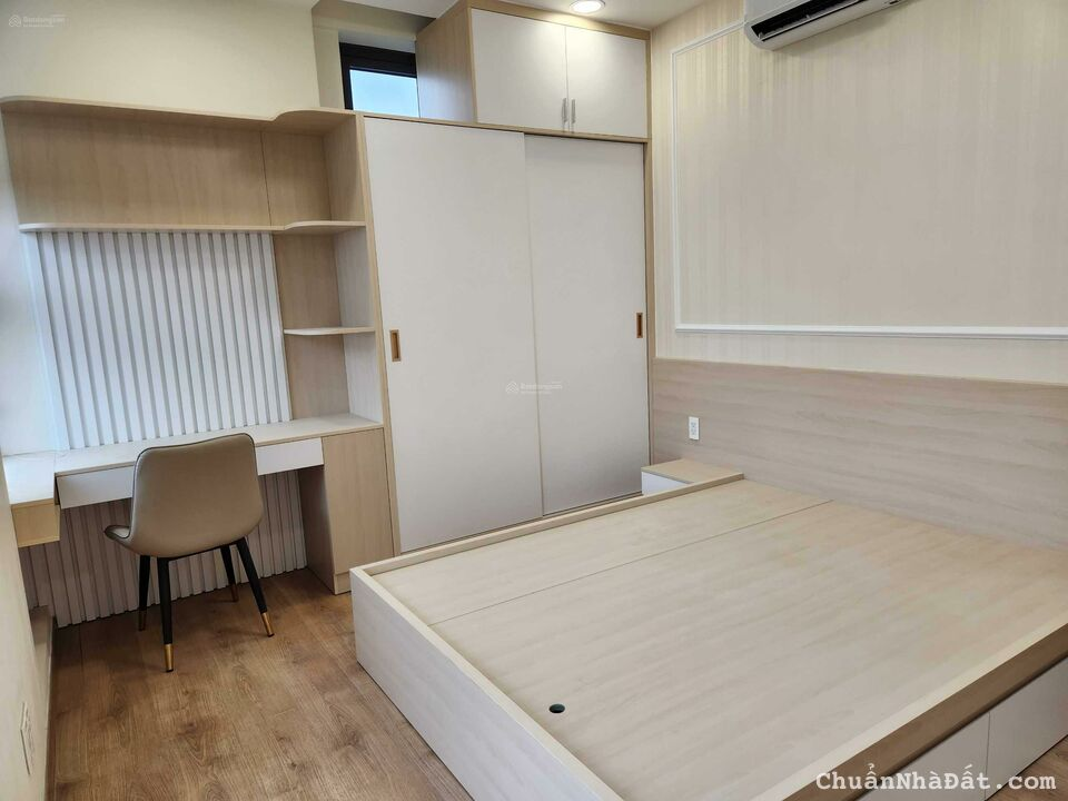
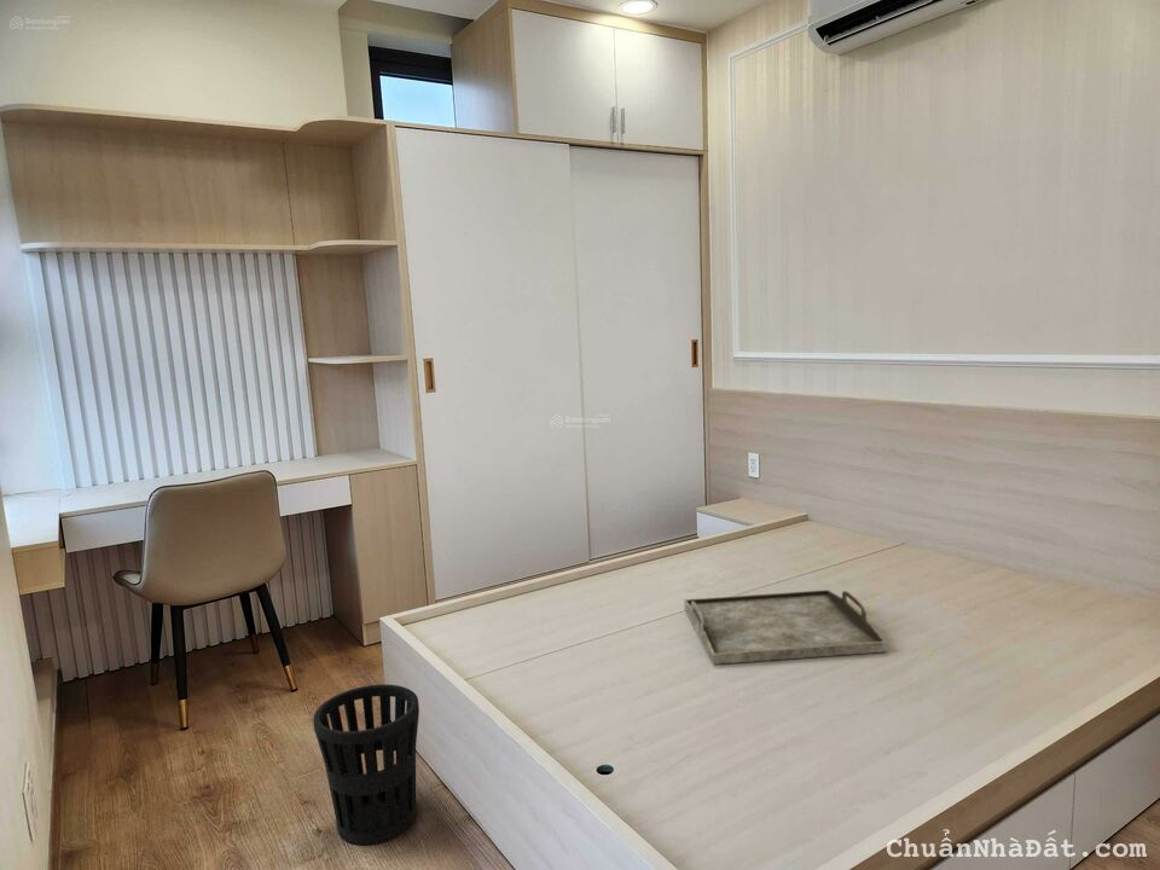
+ serving tray [683,588,887,666]
+ wastebasket [312,684,420,846]
